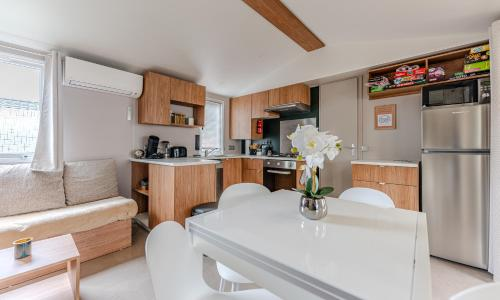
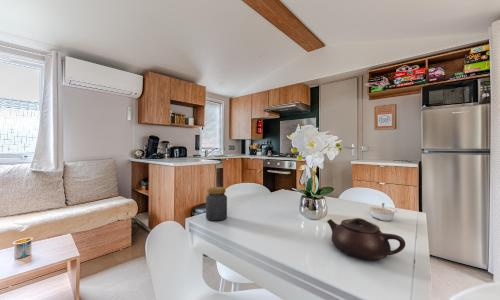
+ legume [368,202,398,222]
+ jar [205,186,228,222]
+ teapot [326,217,406,261]
